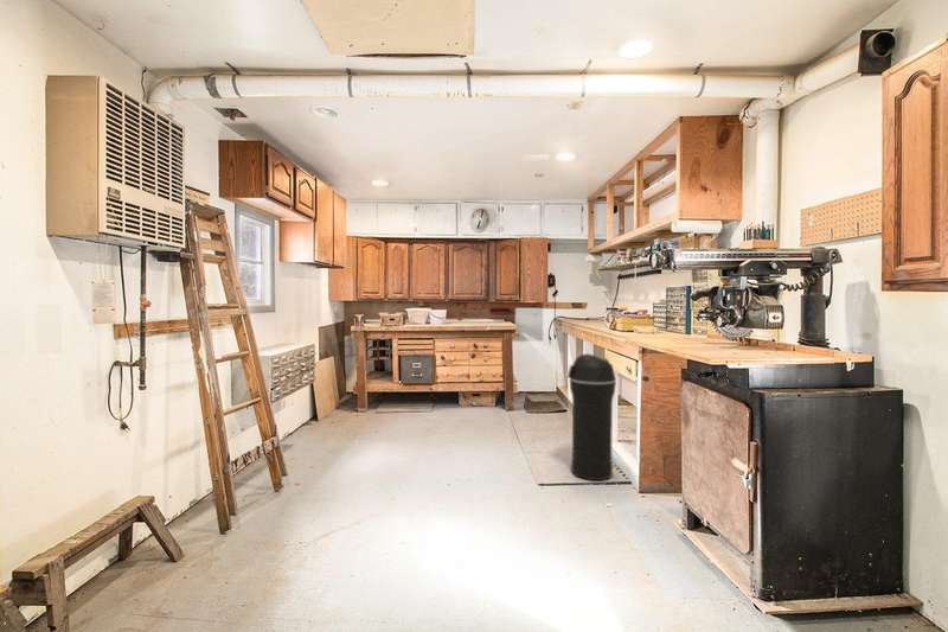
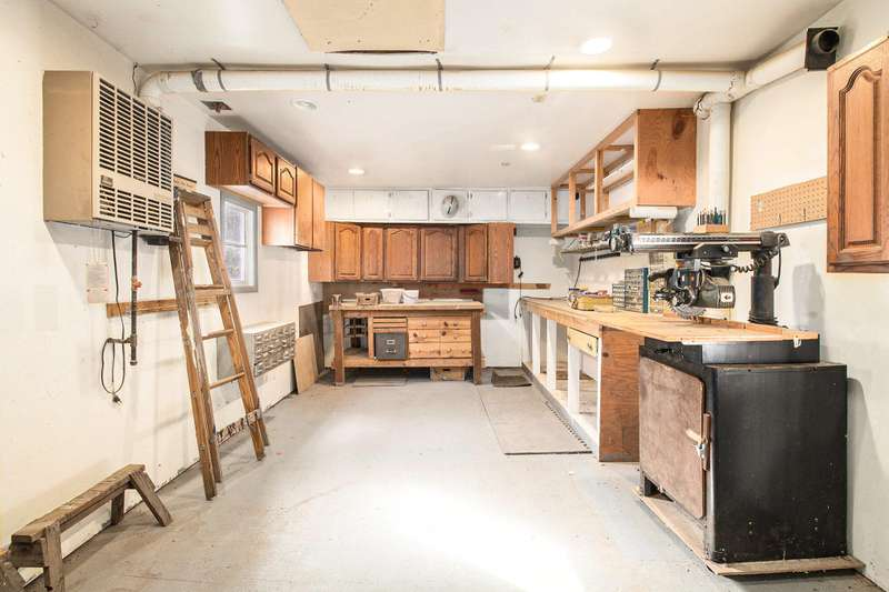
- trash can [565,352,617,481]
